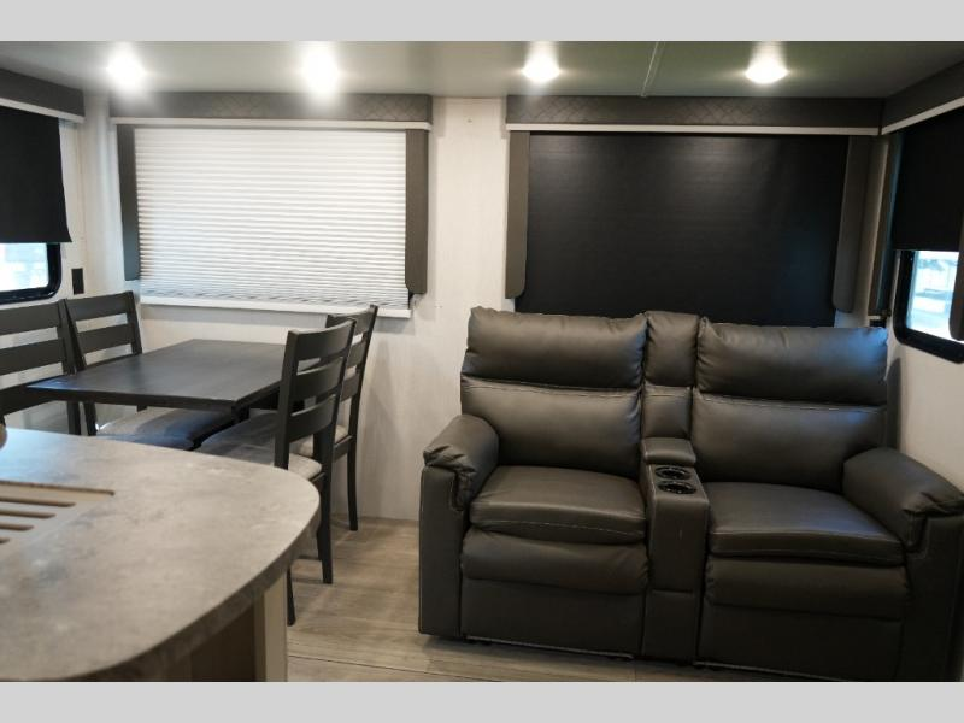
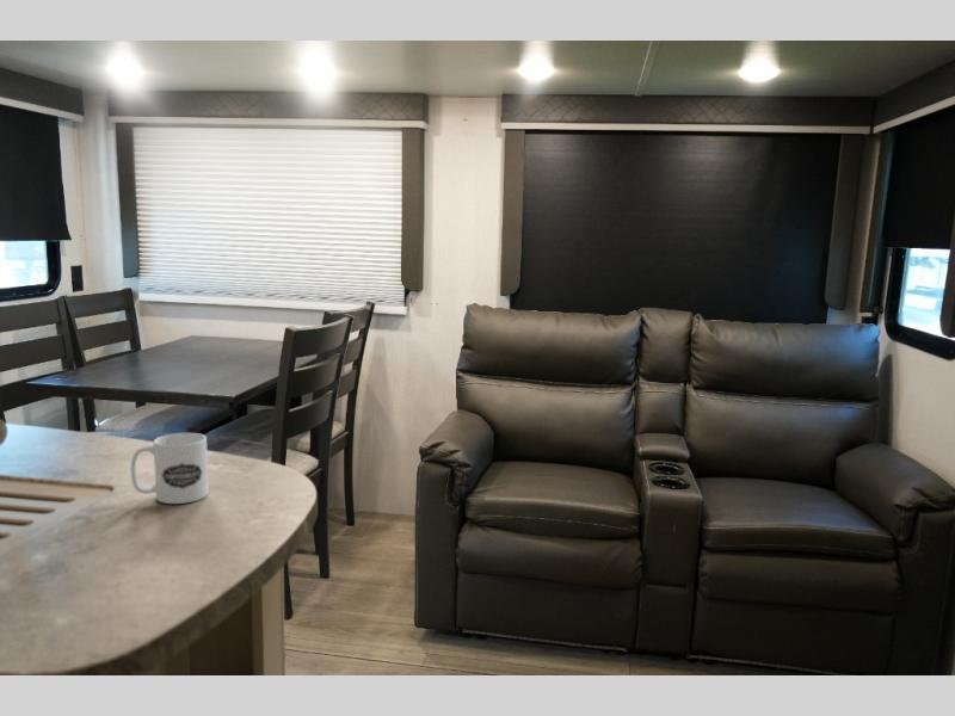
+ mug [130,432,210,505]
